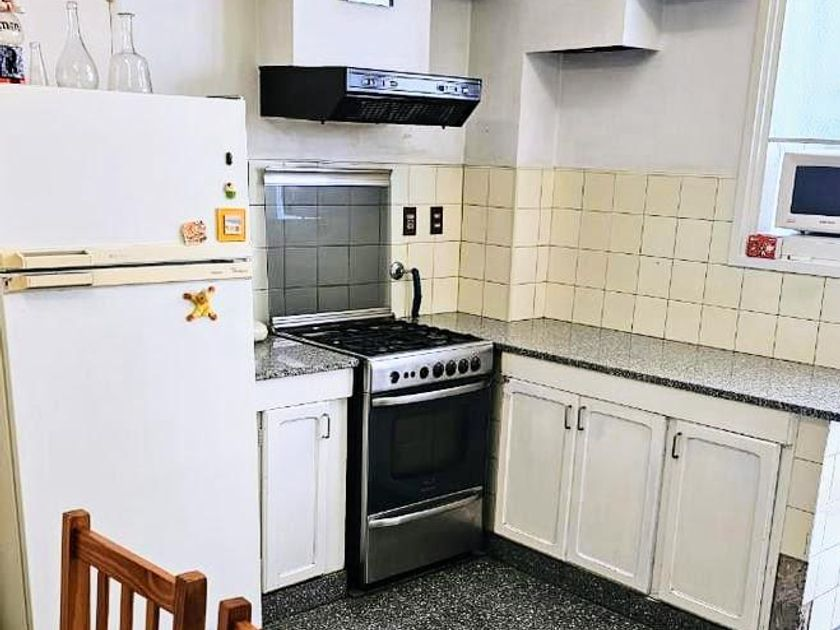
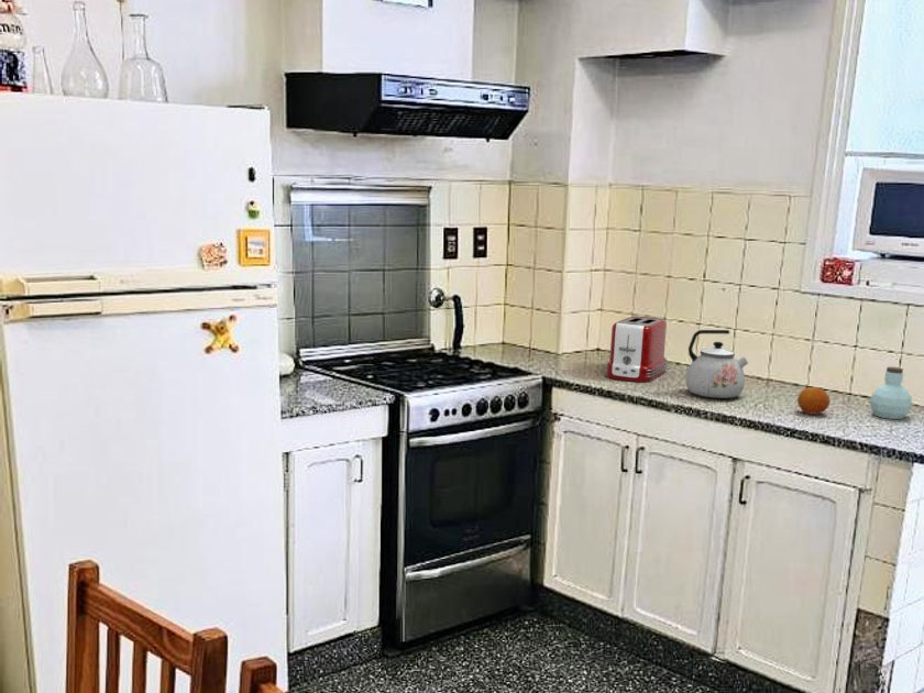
+ kettle [684,329,749,399]
+ toaster [604,316,669,383]
+ fruit [796,386,831,416]
+ jar [869,366,913,420]
